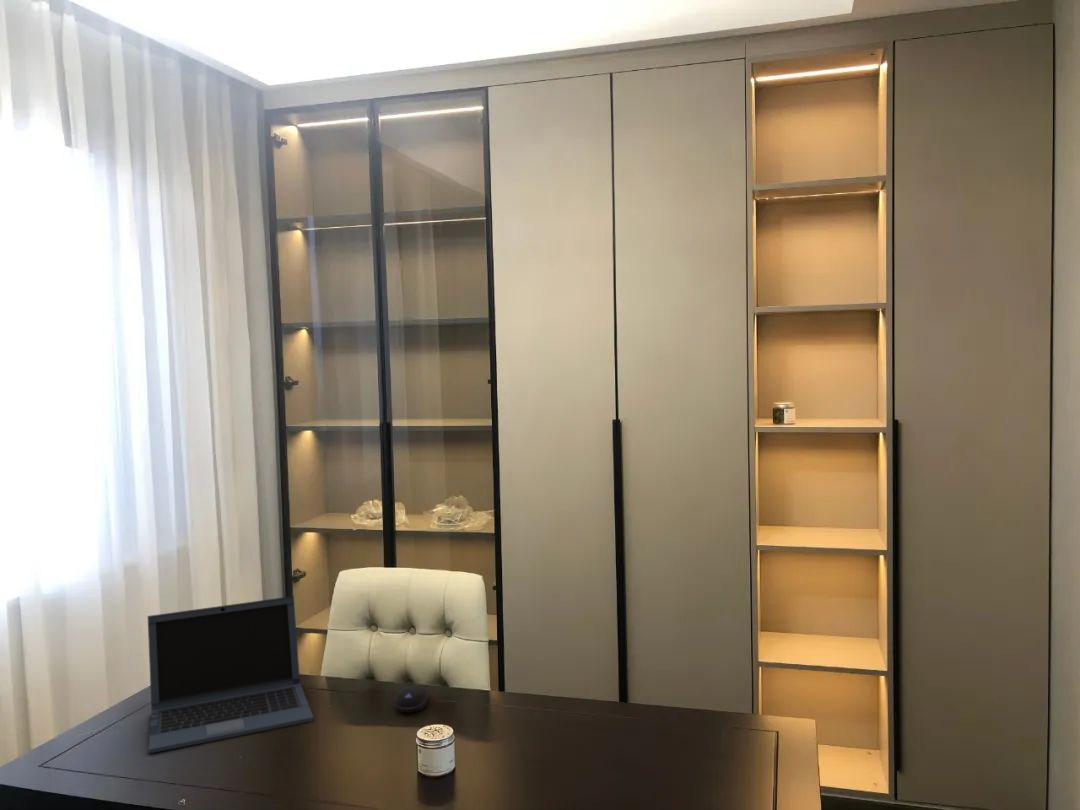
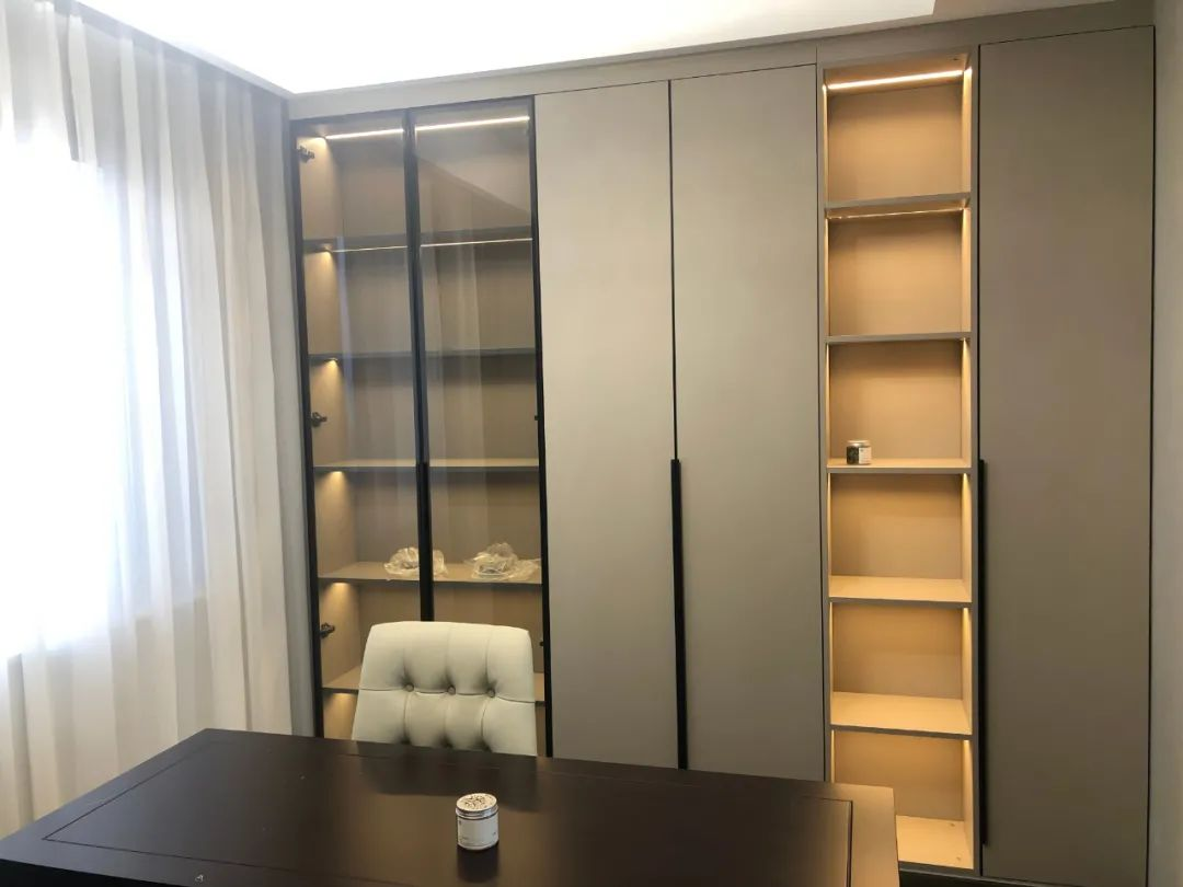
- computer mouse [394,683,429,714]
- laptop [147,595,315,754]
